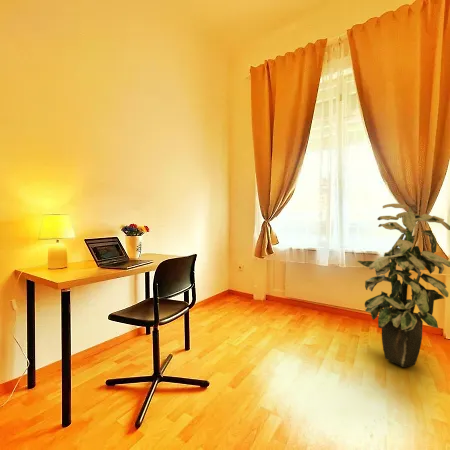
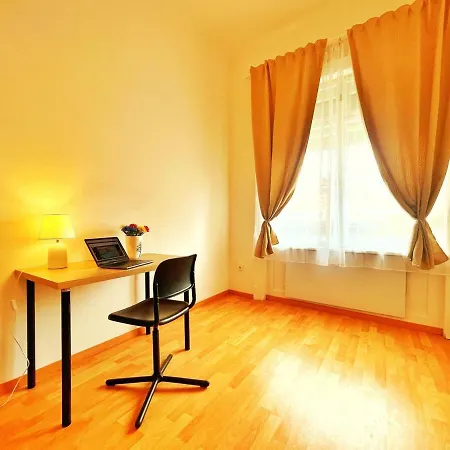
- indoor plant [356,203,450,368]
